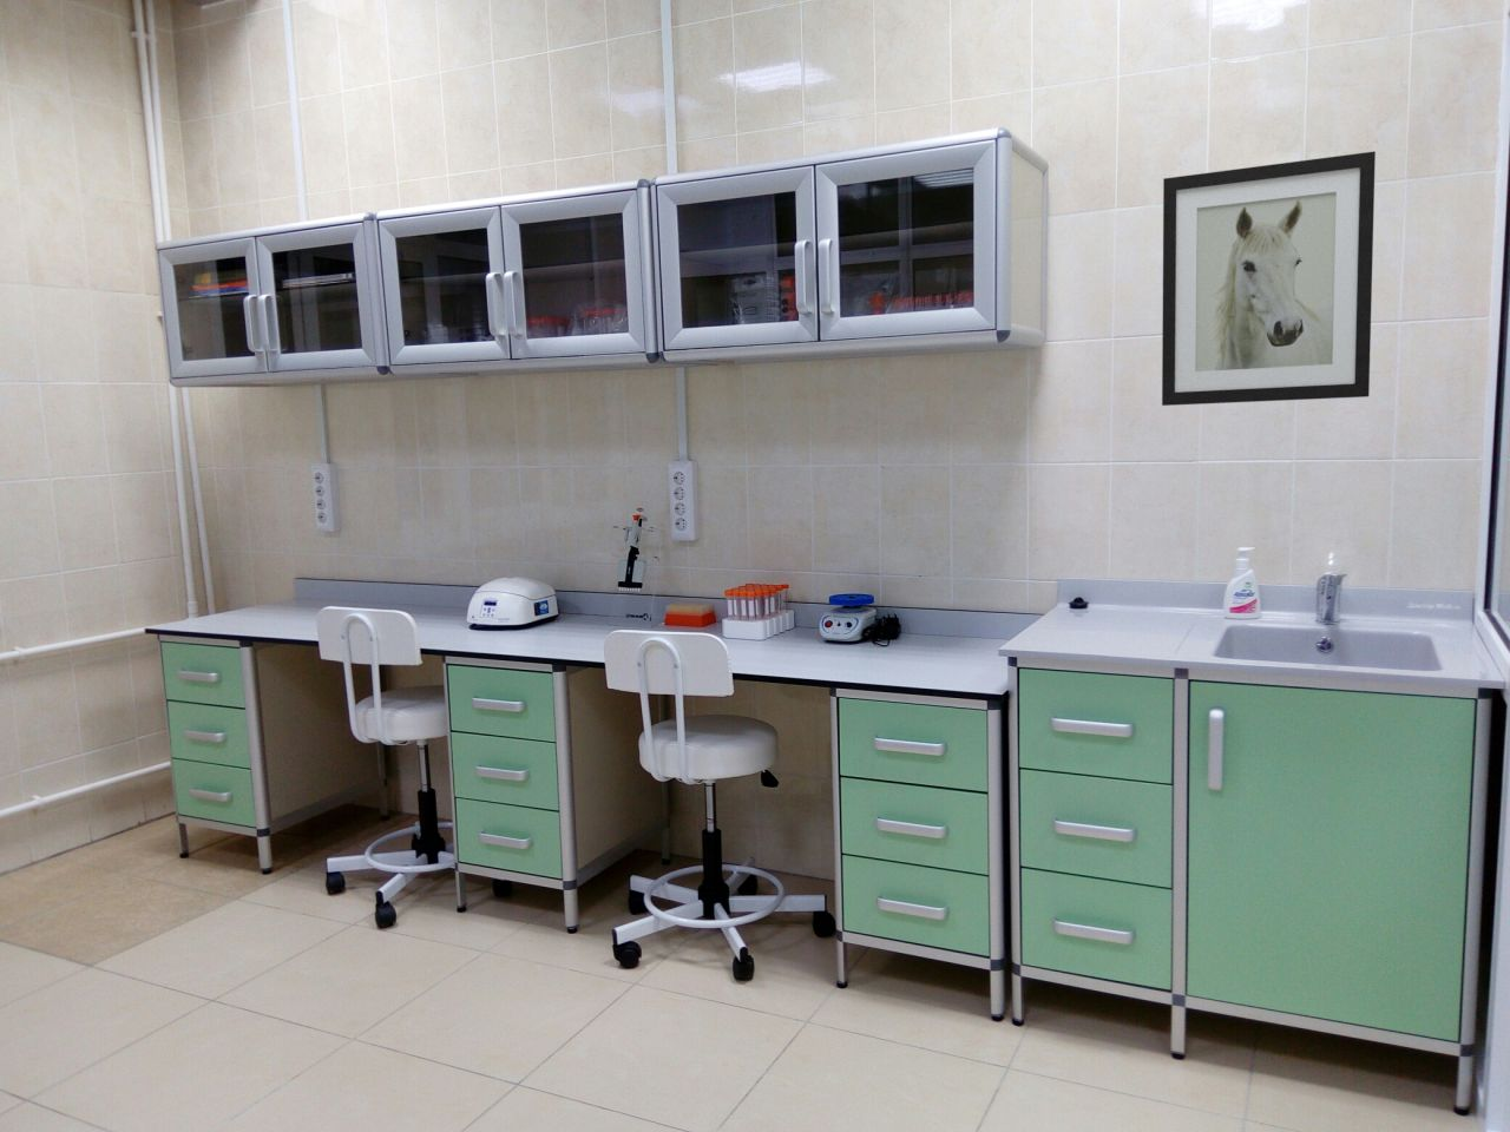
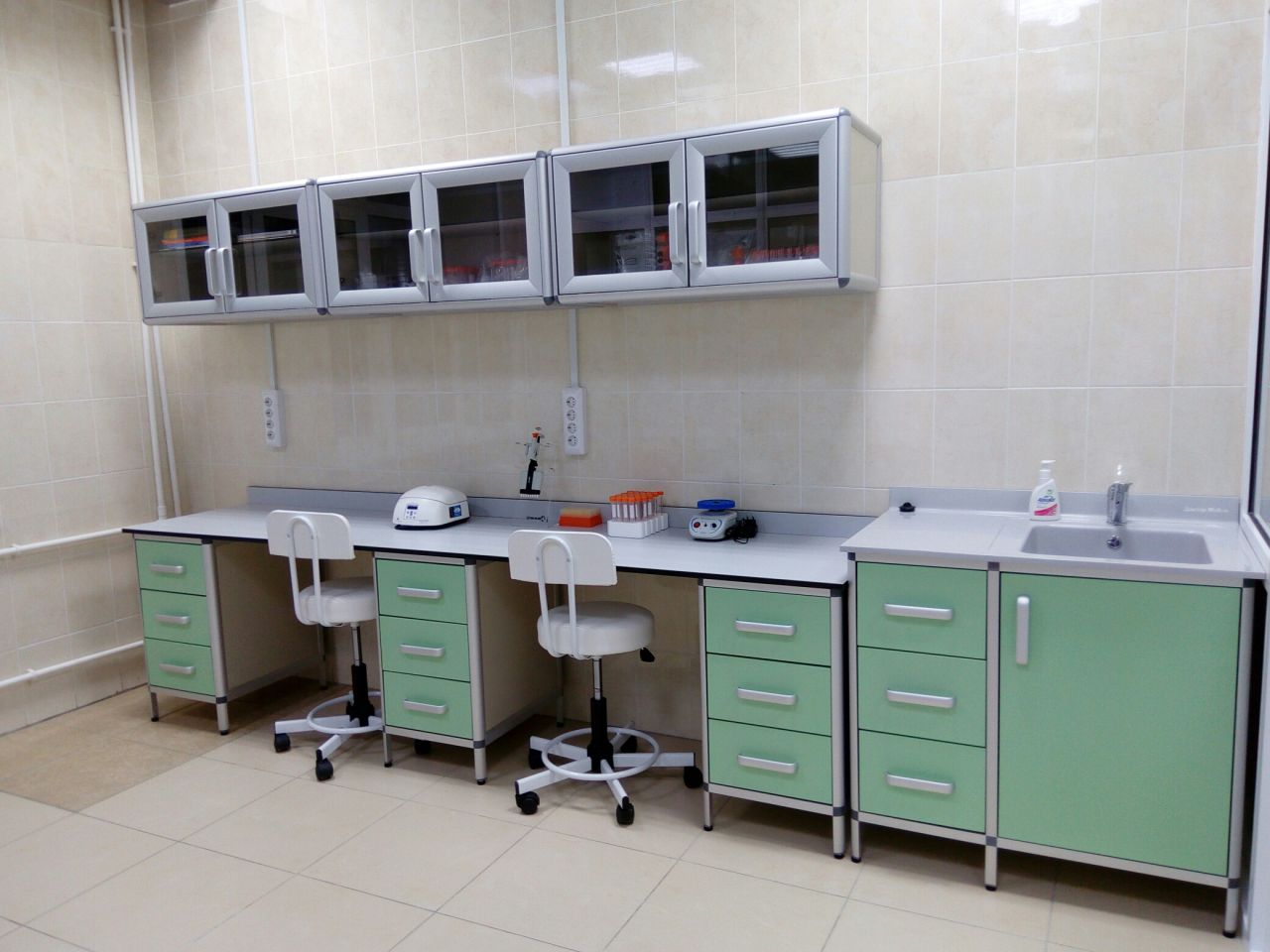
- wall art [1160,150,1377,407]
